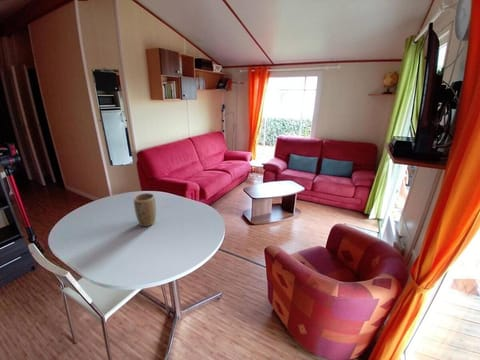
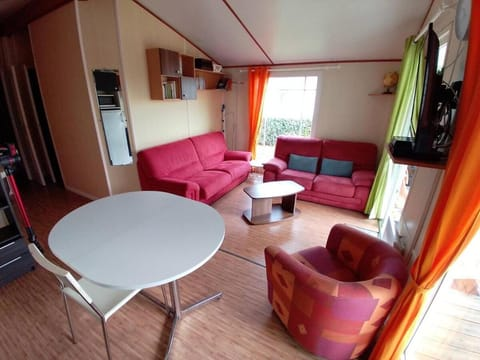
- plant pot [133,192,157,227]
